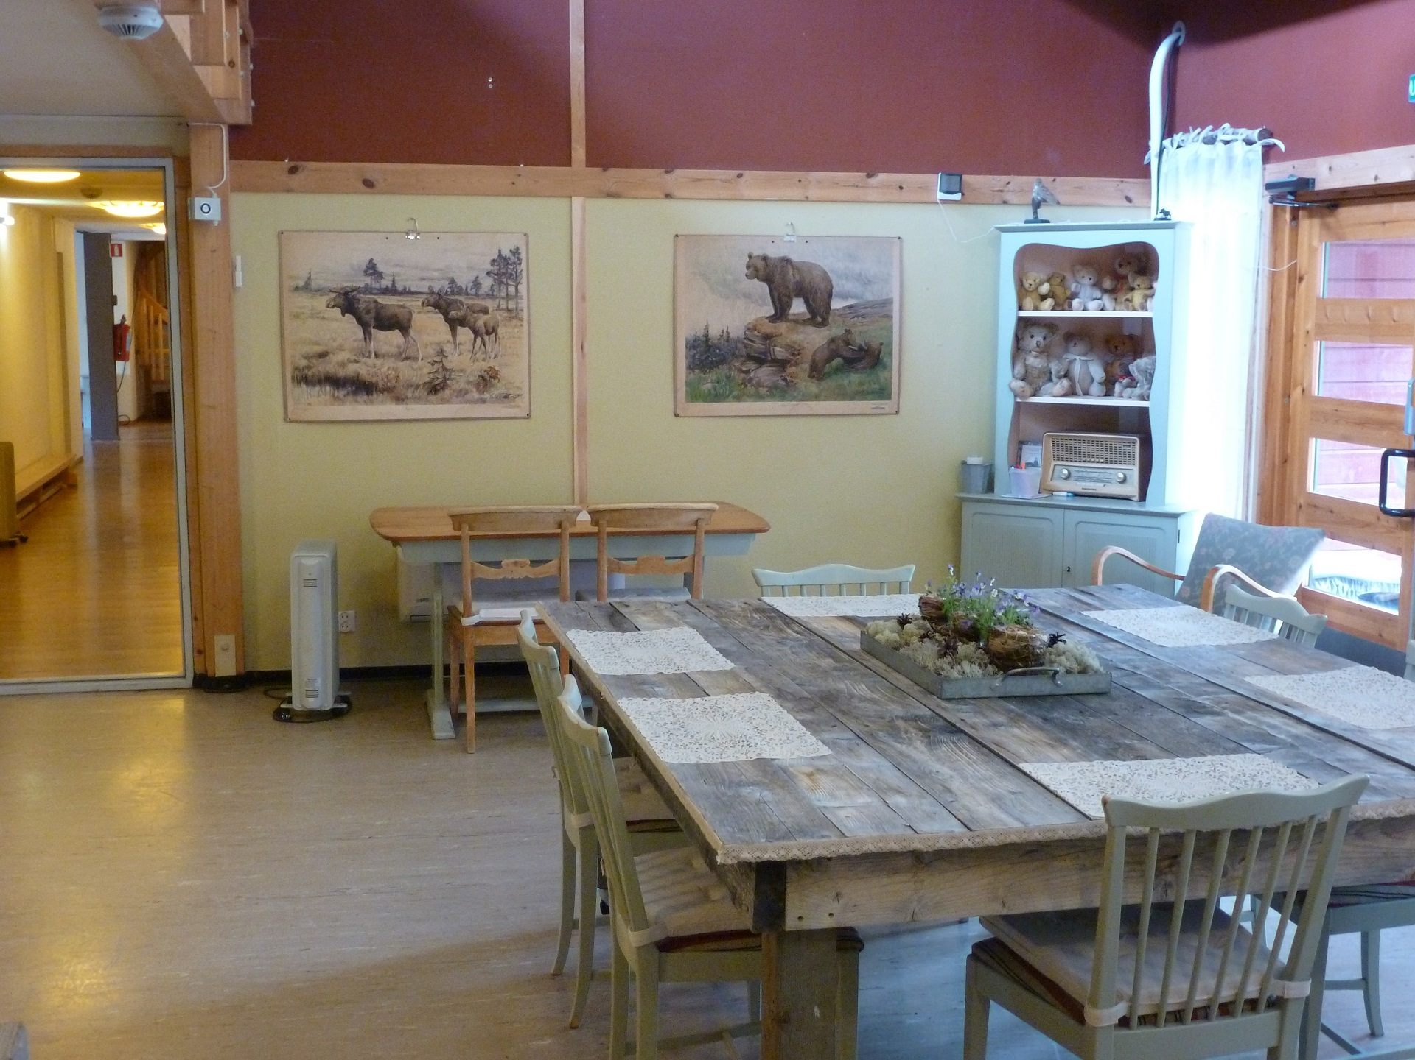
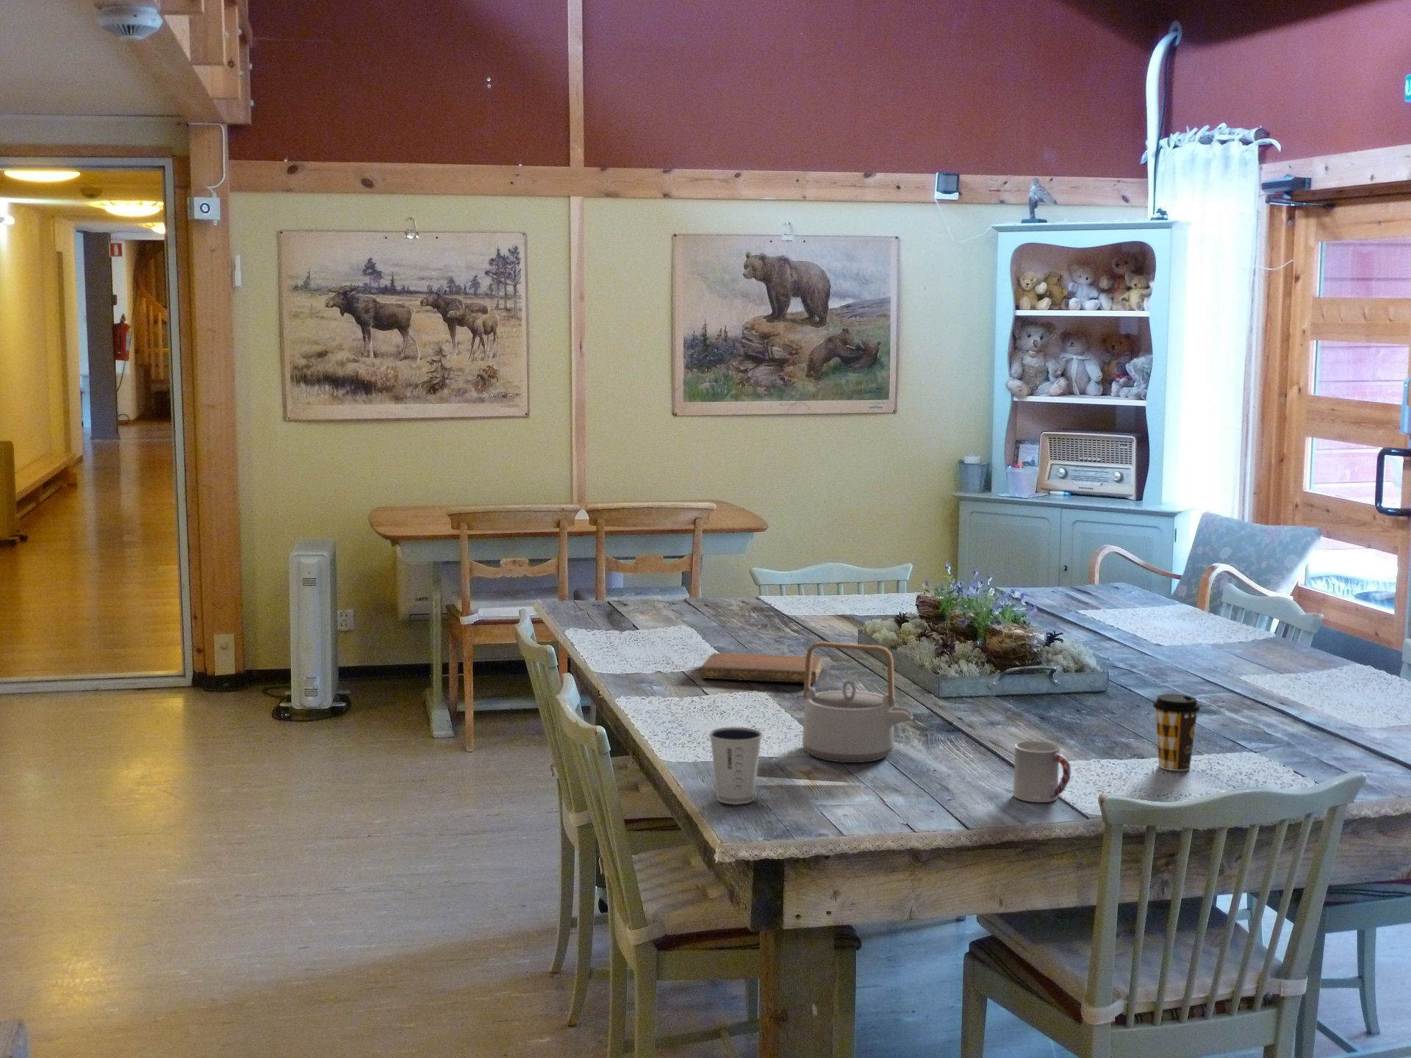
+ dixie cup [709,727,763,806]
+ notebook [699,652,823,683]
+ cup [1012,740,1071,804]
+ coffee cup [1152,692,1201,771]
+ teapot [802,640,913,763]
